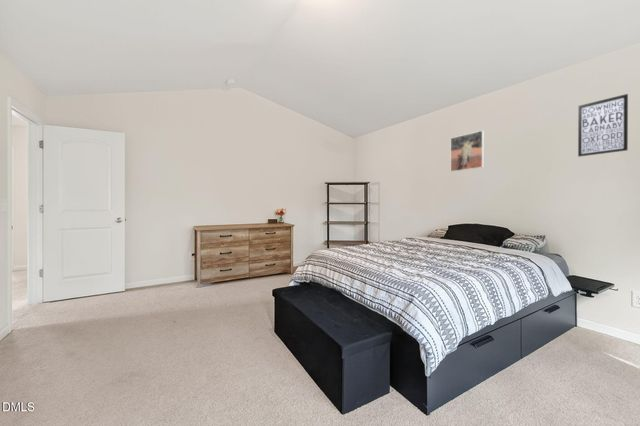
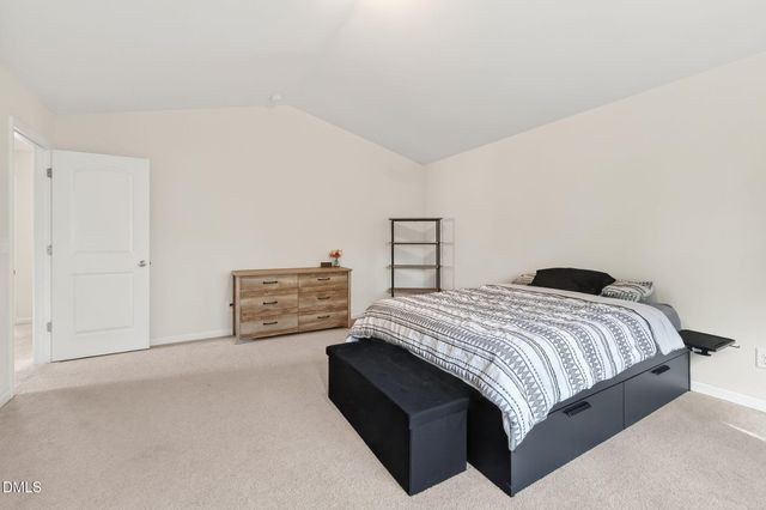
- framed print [450,129,485,173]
- wall art [577,93,629,158]
